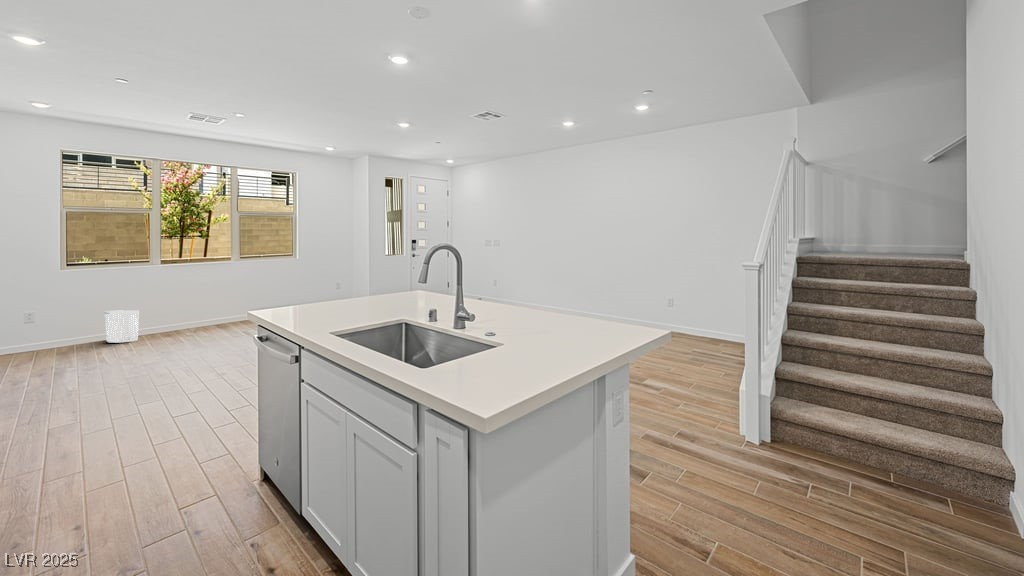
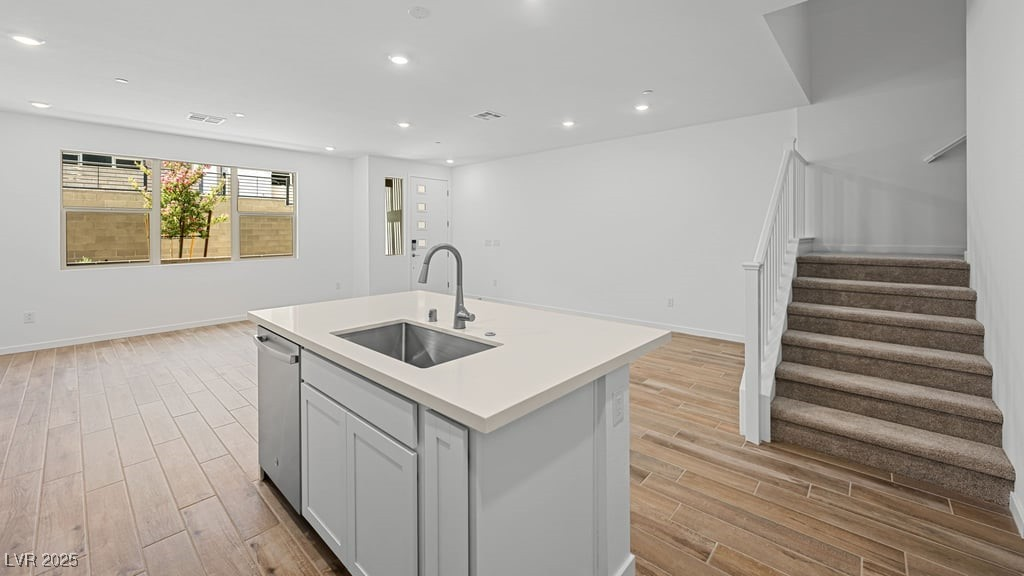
- waste bin [104,309,140,344]
